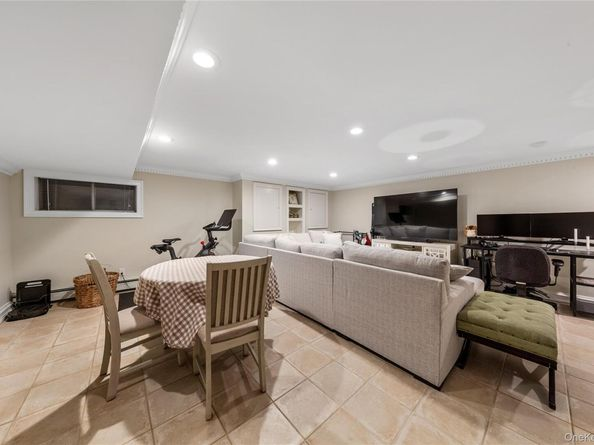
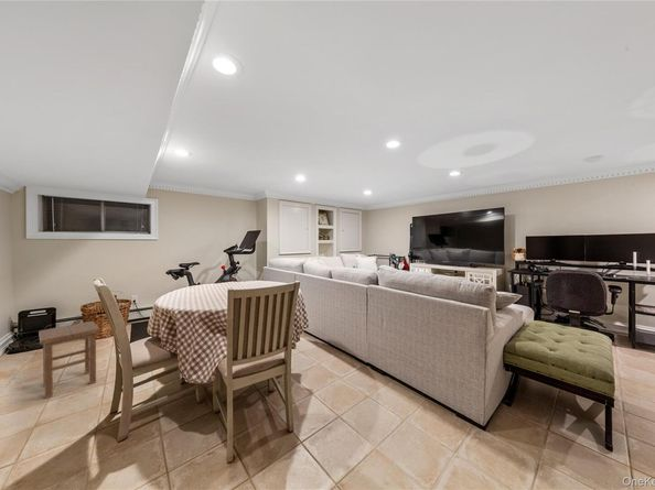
+ stool [37,320,100,400]
